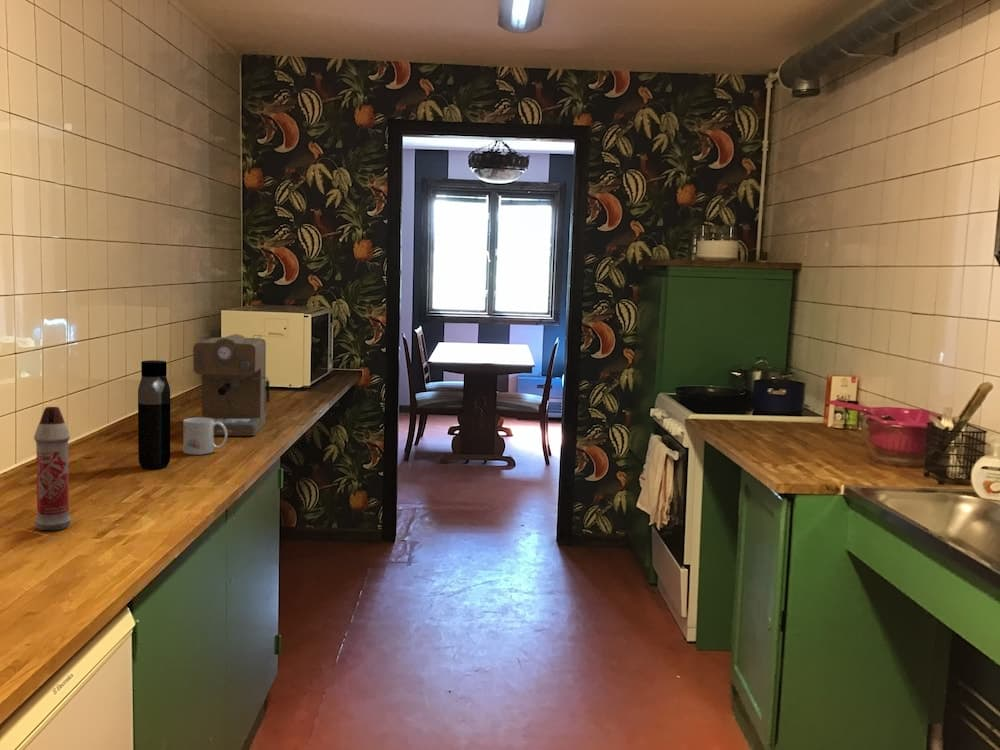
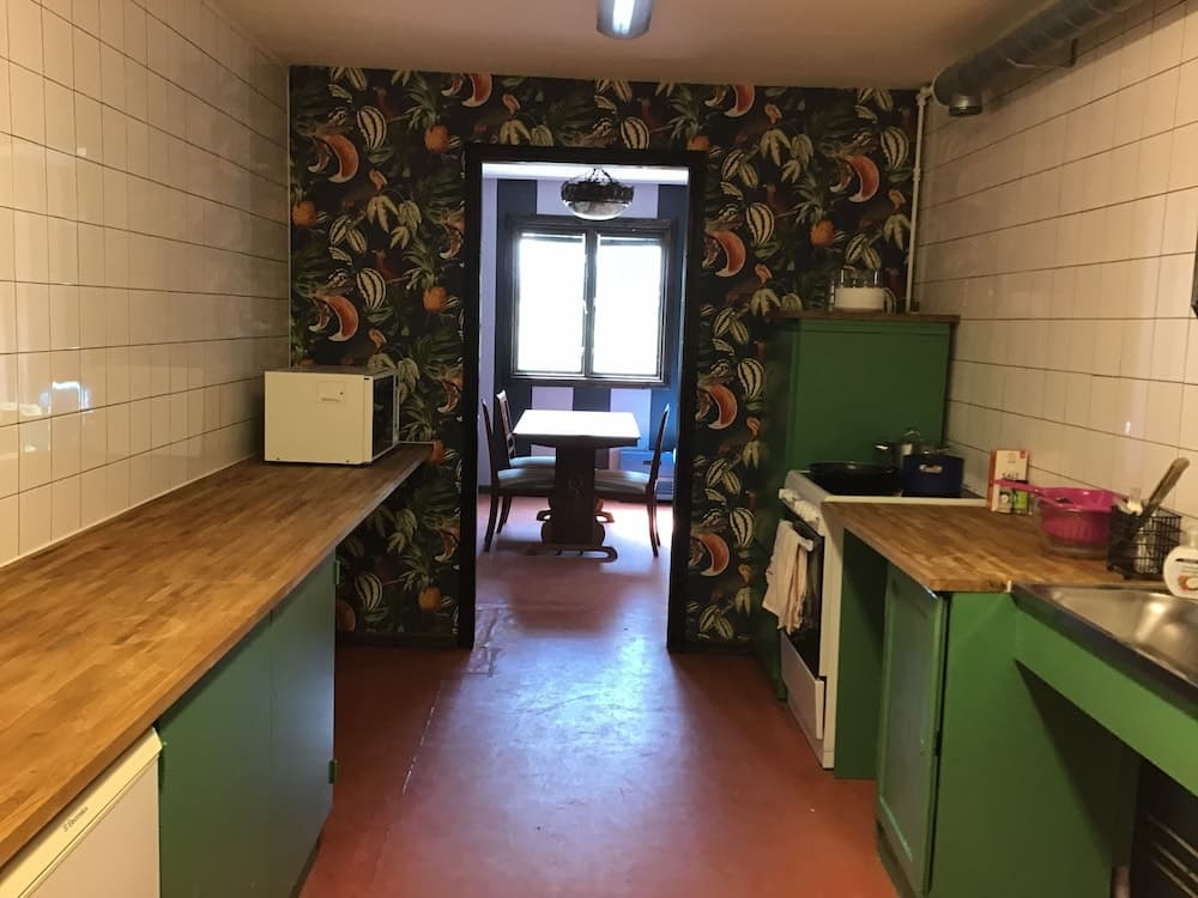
- water bottle [137,359,171,470]
- coffee maker [192,333,271,437]
- mug [182,417,228,455]
- spray bottle [33,406,72,531]
